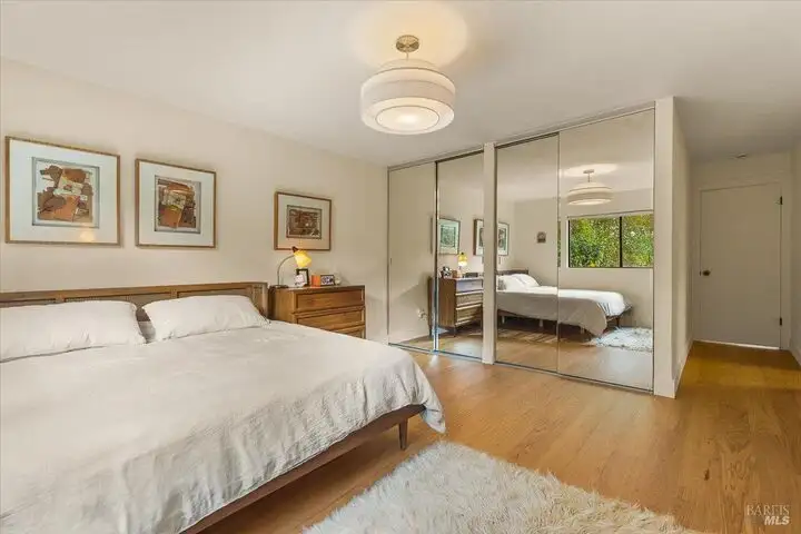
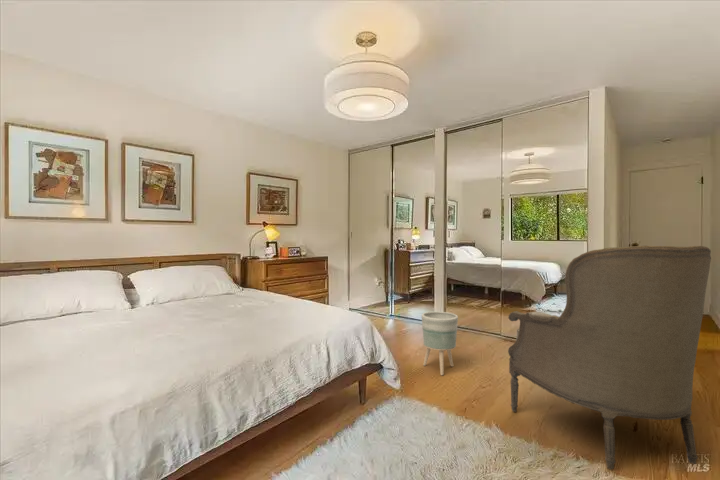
+ armchair [507,245,712,470]
+ planter [421,311,459,376]
